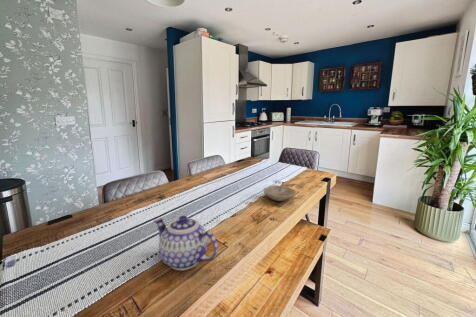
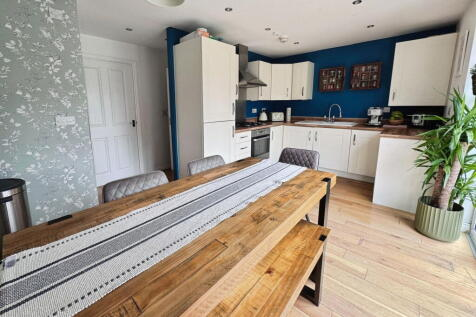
- bowl [263,184,297,202]
- teapot [153,215,219,271]
